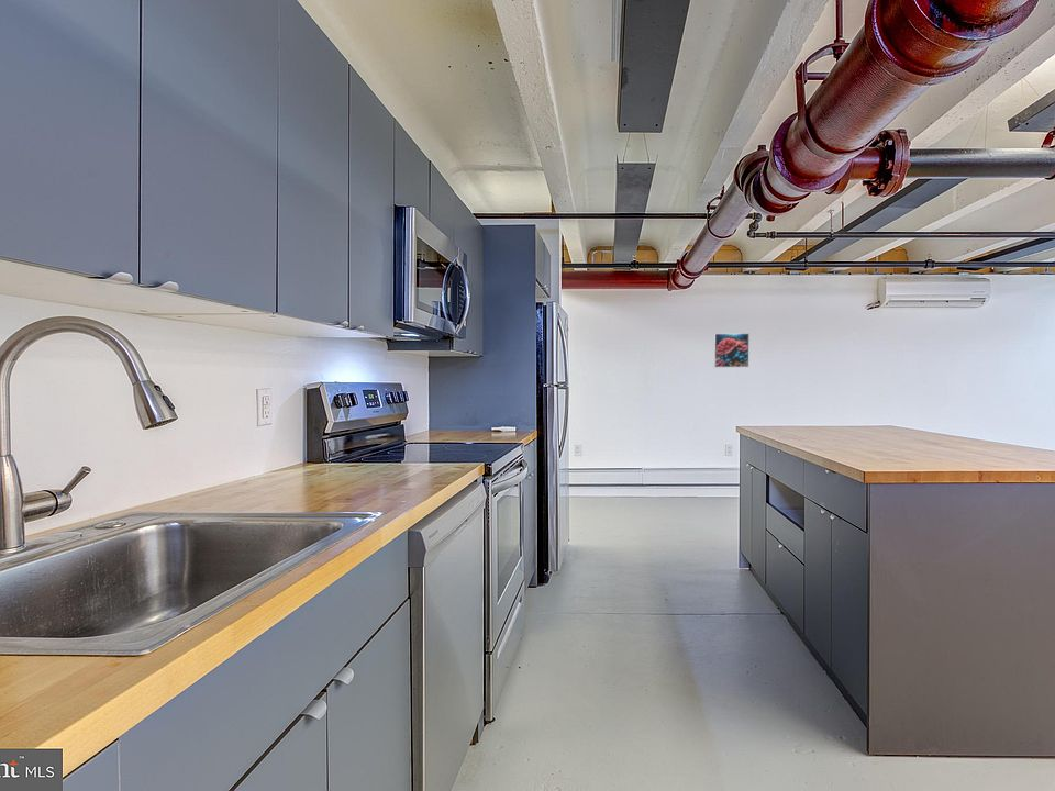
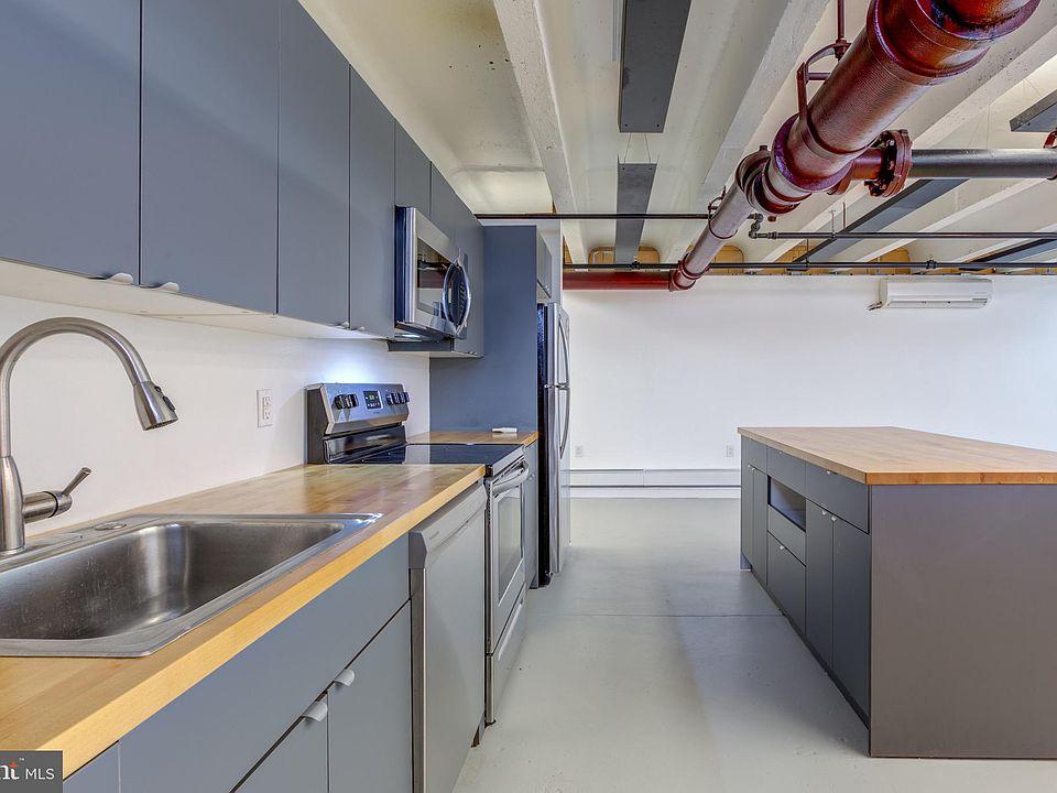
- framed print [713,333,751,368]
